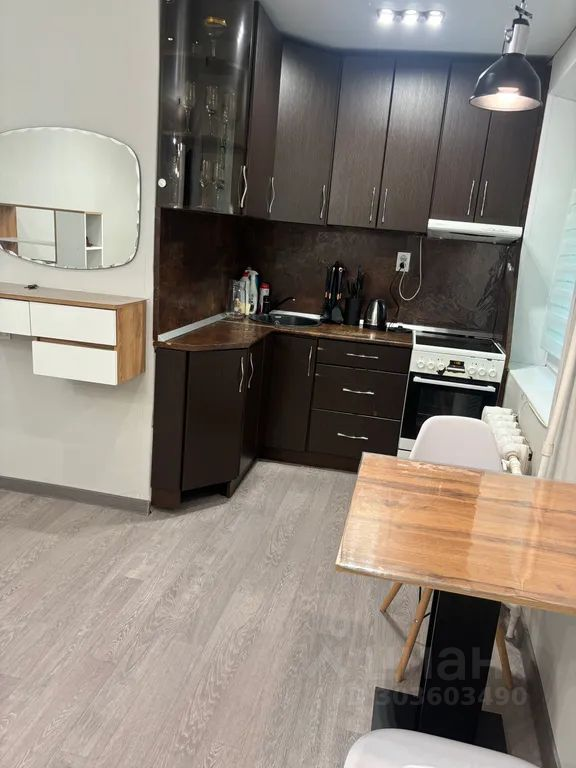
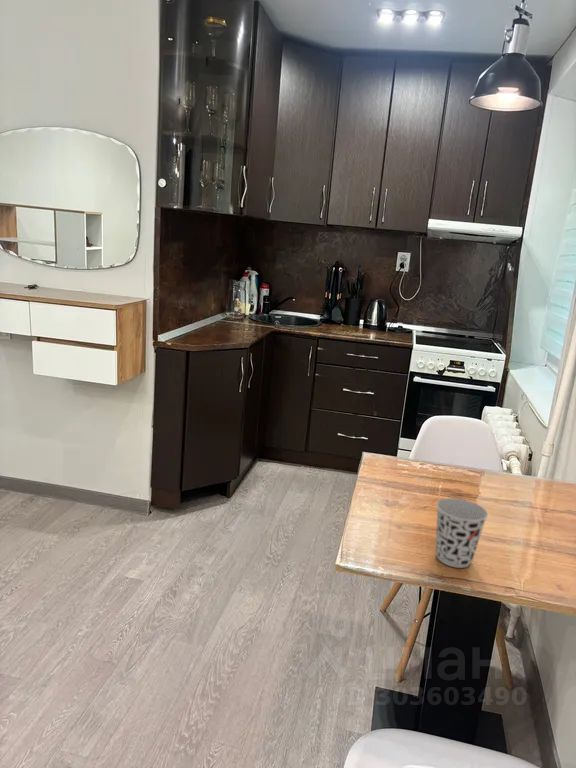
+ cup [435,497,489,569]
